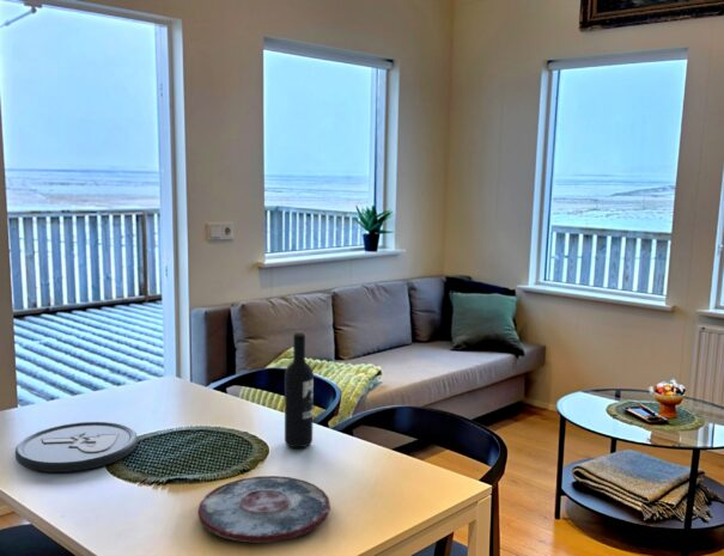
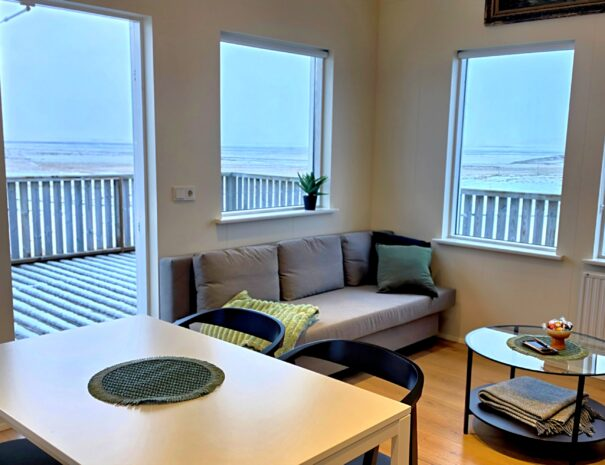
- wine bottle [284,330,315,448]
- plate [196,475,331,544]
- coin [14,421,139,473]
